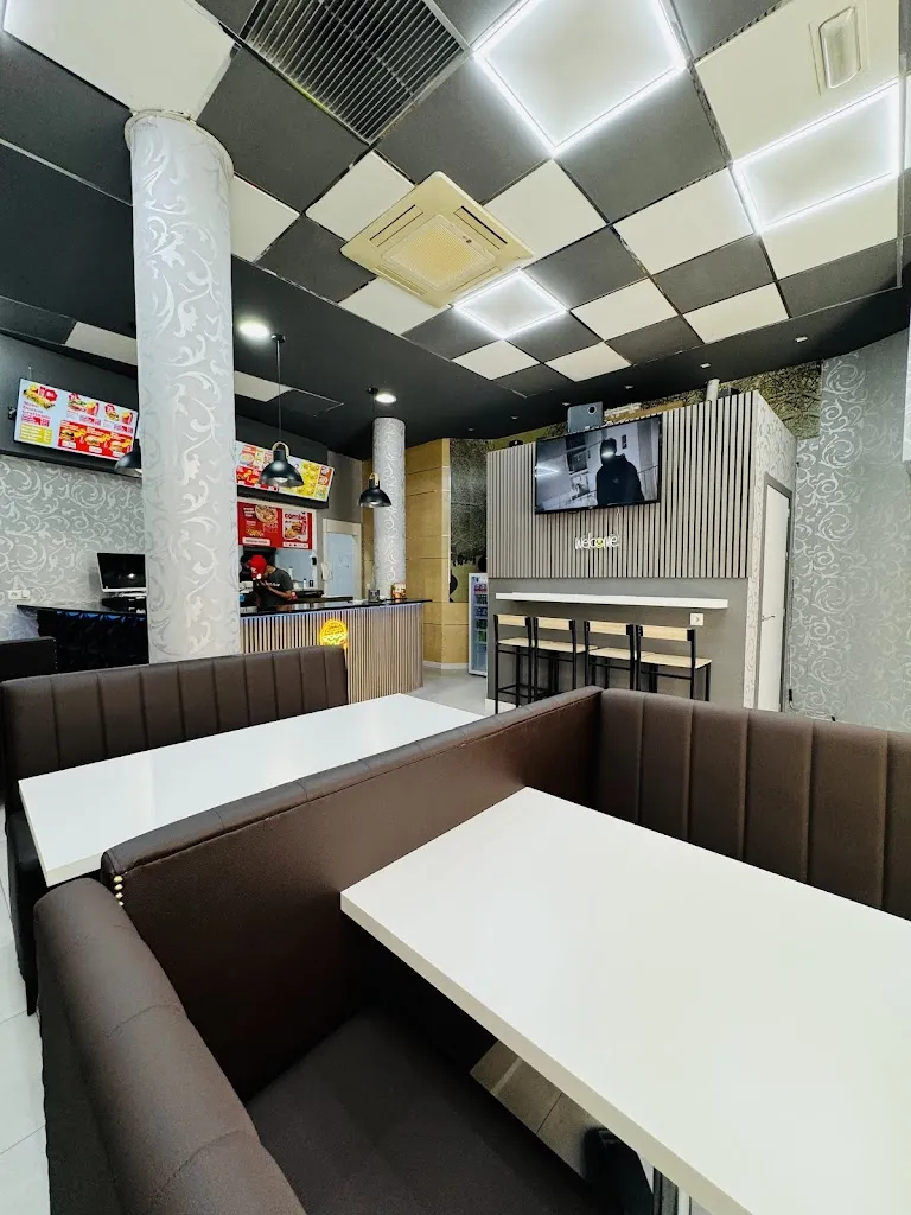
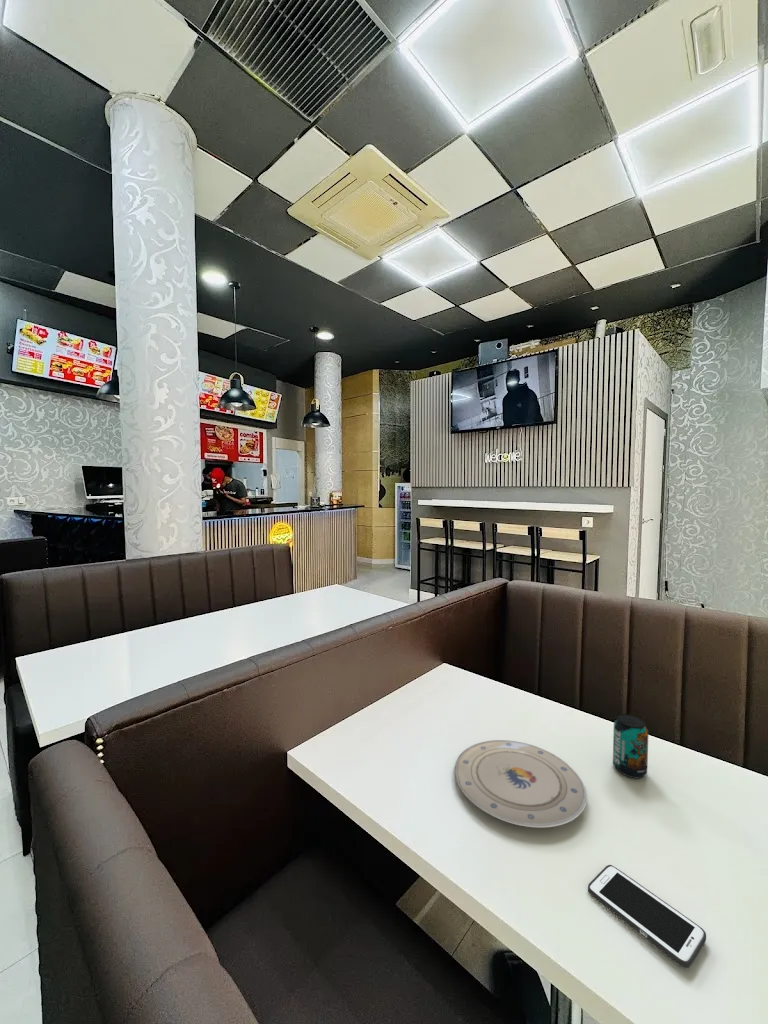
+ beverage can [612,713,649,779]
+ cell phone [587,864,707,969]
+ plate [454,739,588,828]
